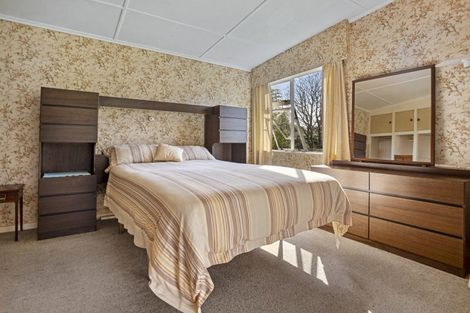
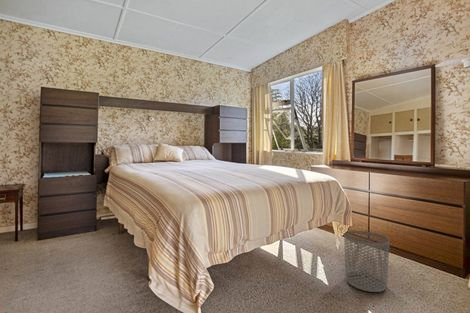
+ waste bin [343,230,391,293]
